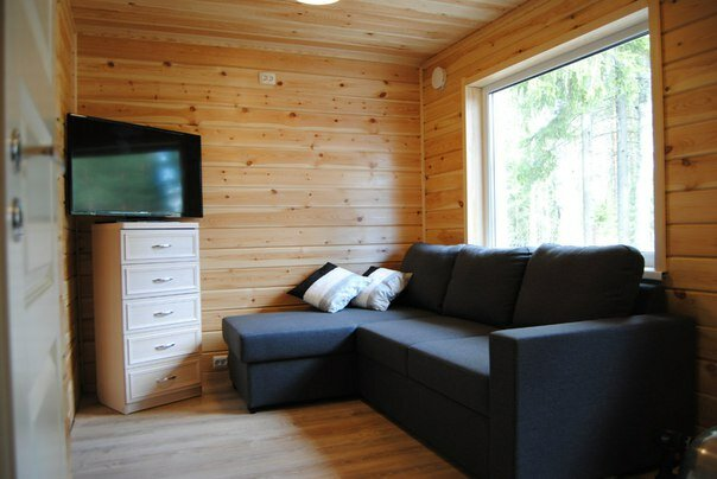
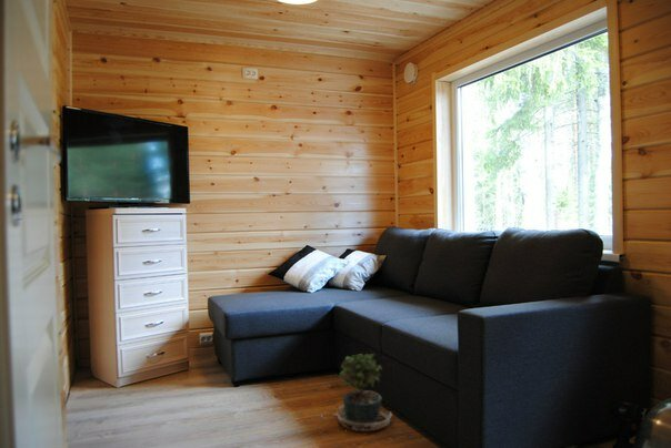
+ potted plant [319,353,393,434]
